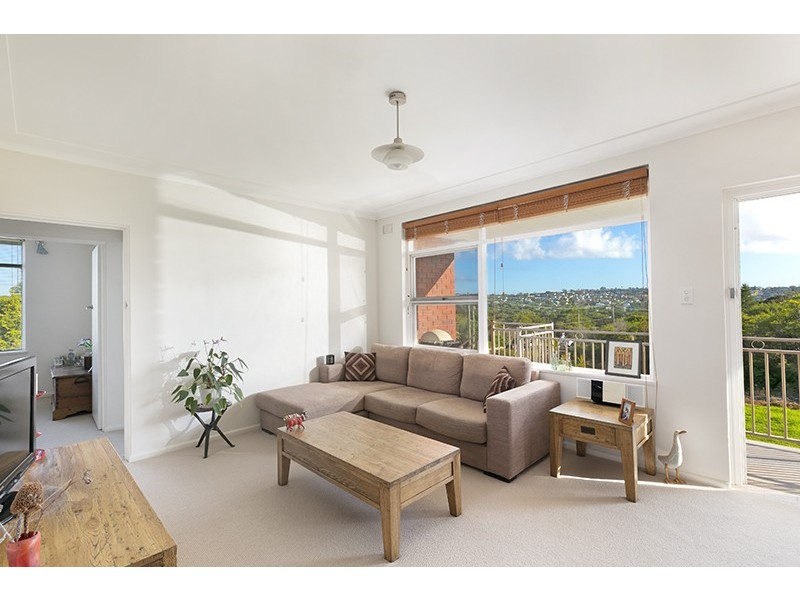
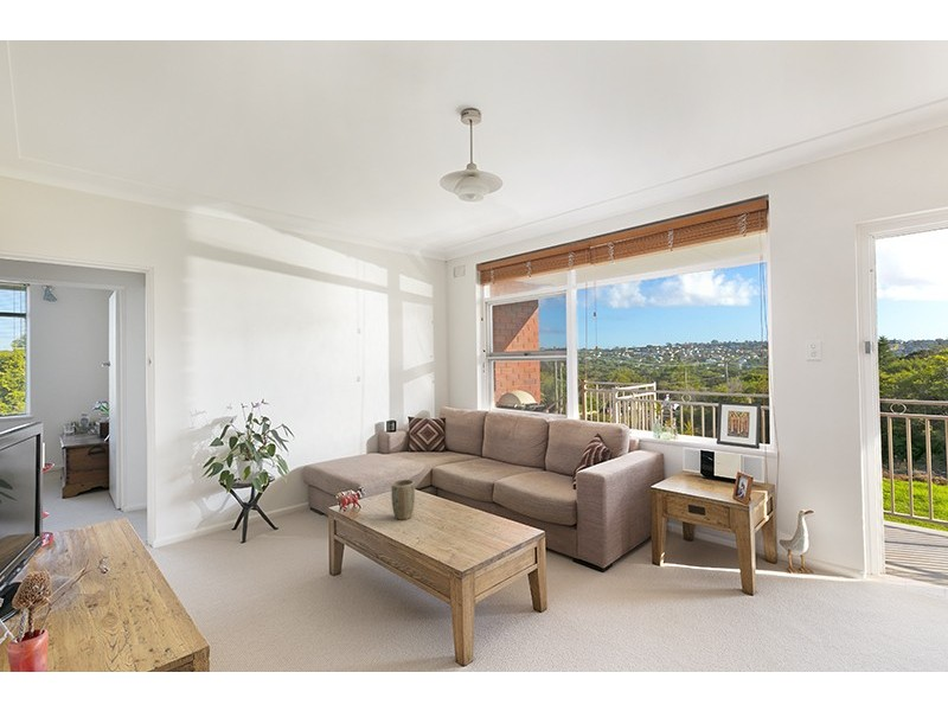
+ plant pot [390,479,416,520]
